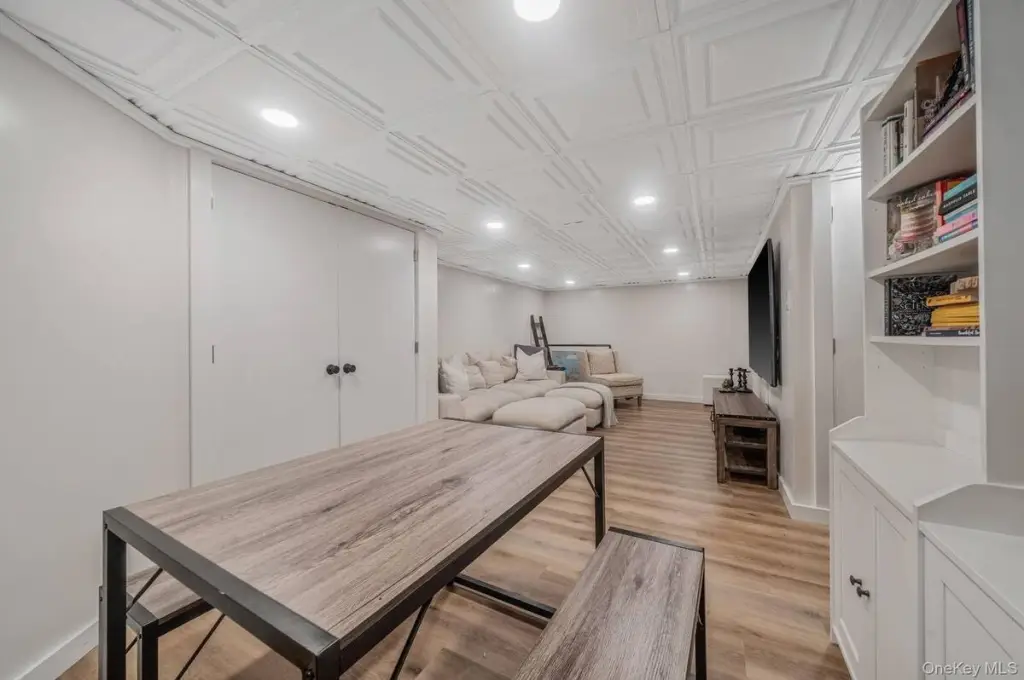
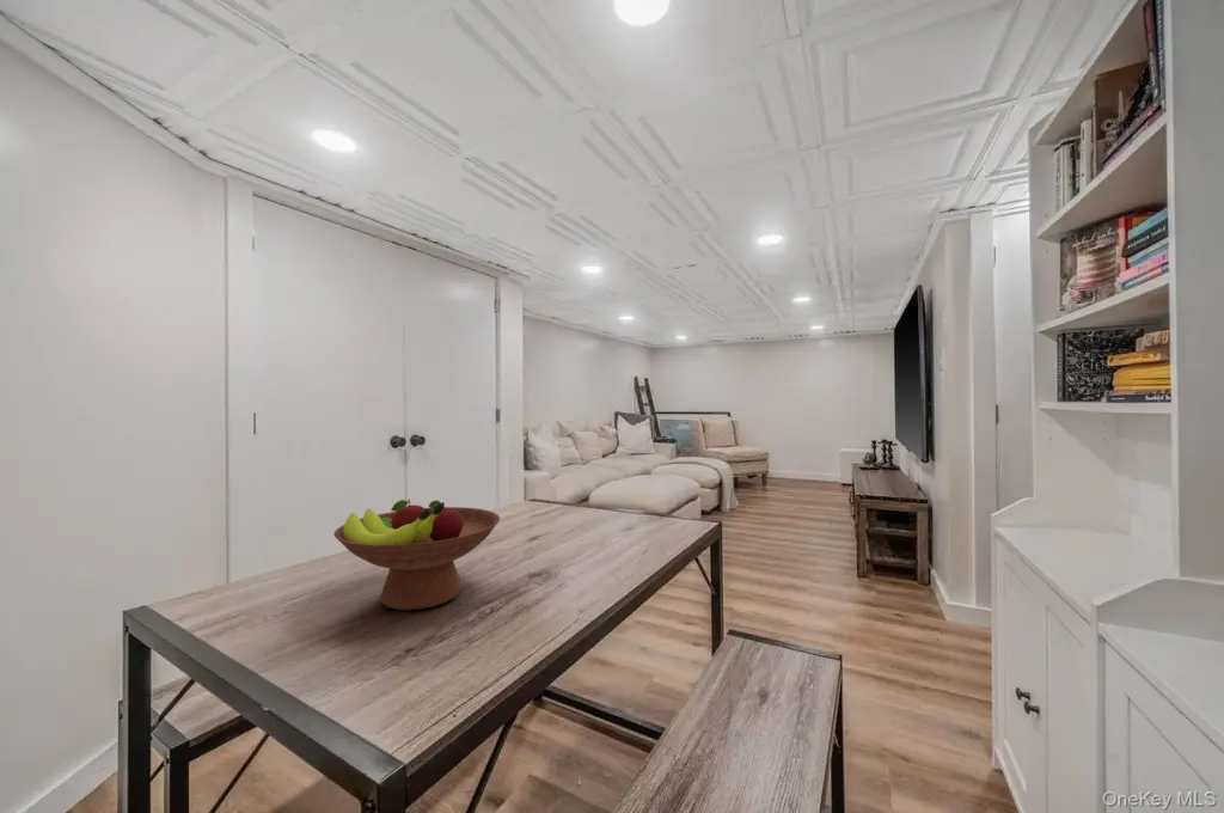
+ fruit bowl [333,499,501,611]
